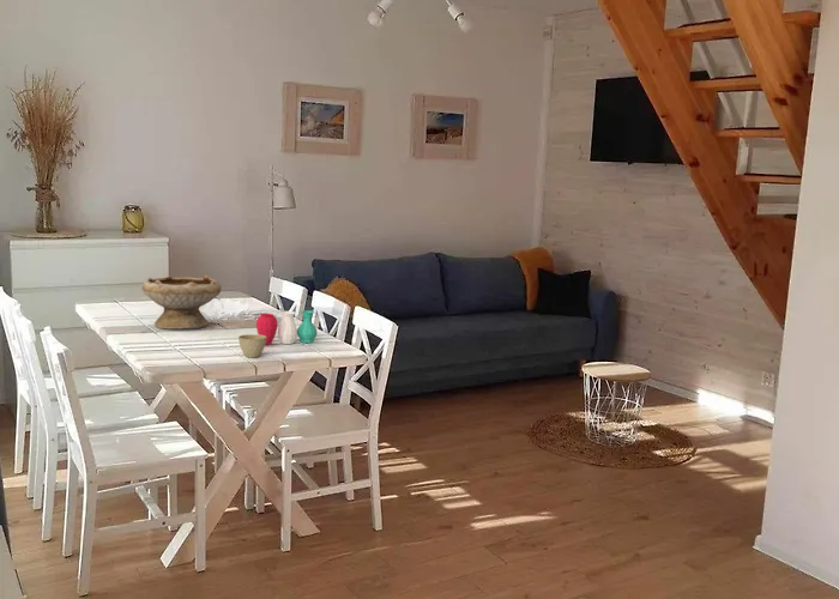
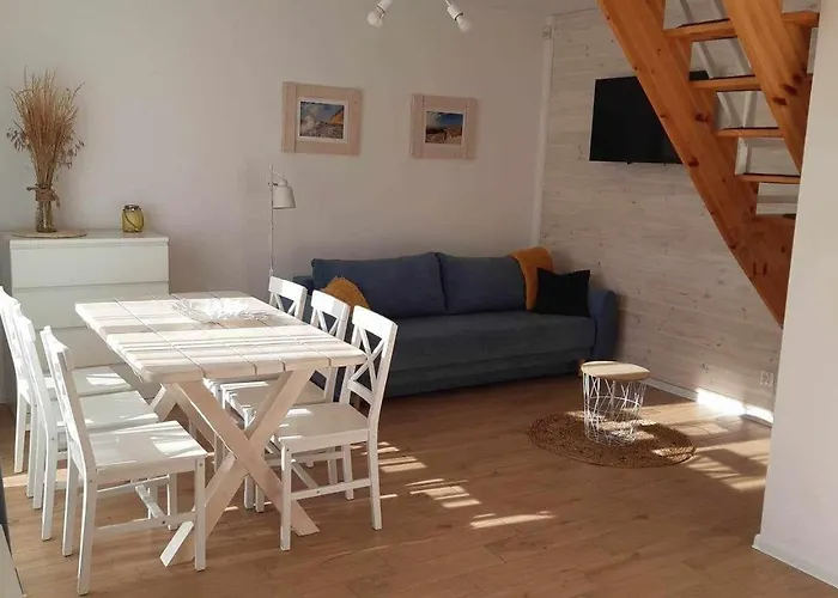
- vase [255,309,319,345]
- bowl [140,274,223,329]
- flower pot [237,333,266,358]
